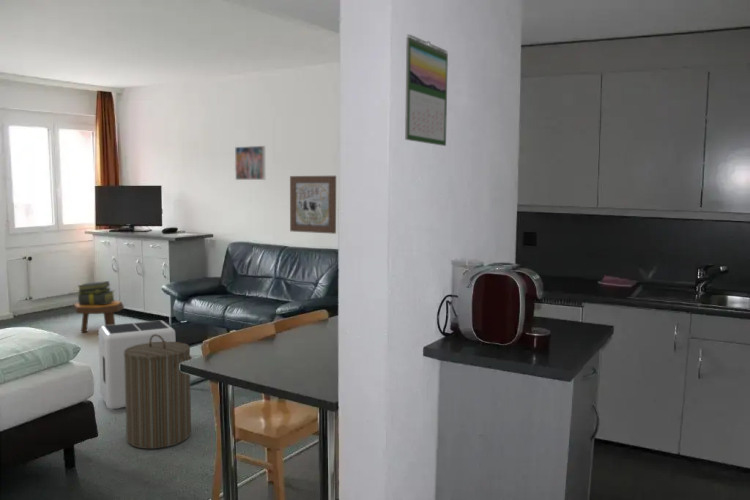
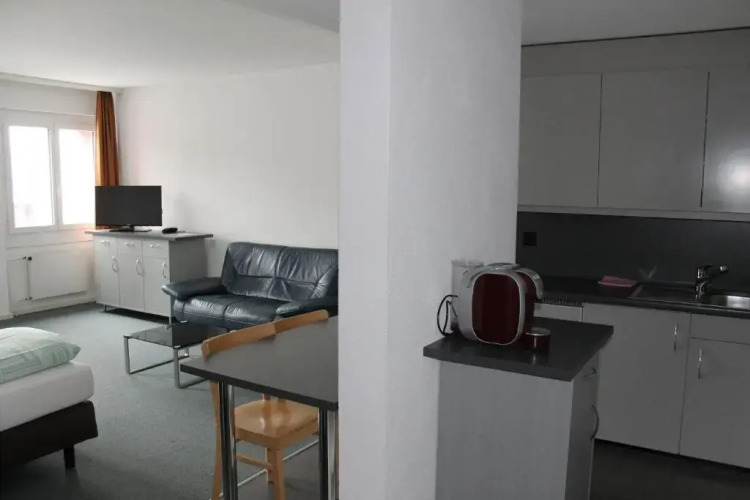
- calendar [404,33,449,147]
- footstool [73,300,125,334]
- air purifier [97,319,176,410]
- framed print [234,145,266,181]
- laundry hamper [124,334,193,450]
- wall art [289,175,337,235]
- stack of books [77,280,116,305]
